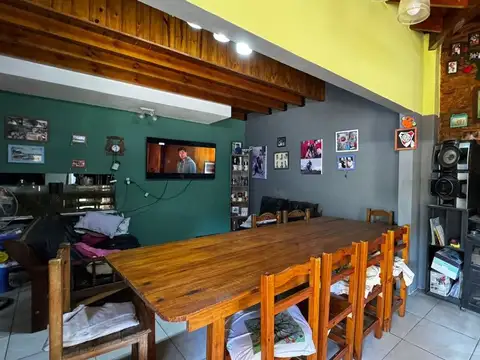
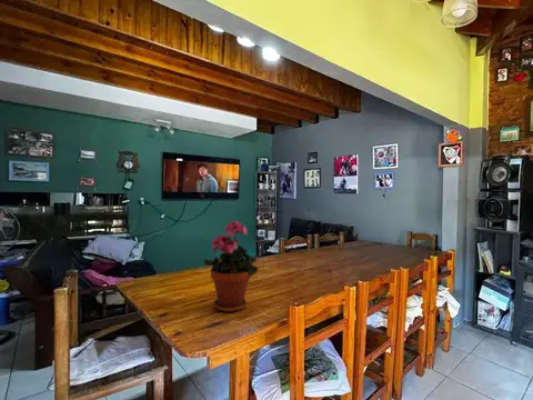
+ potted plant [203,220,259,313]
